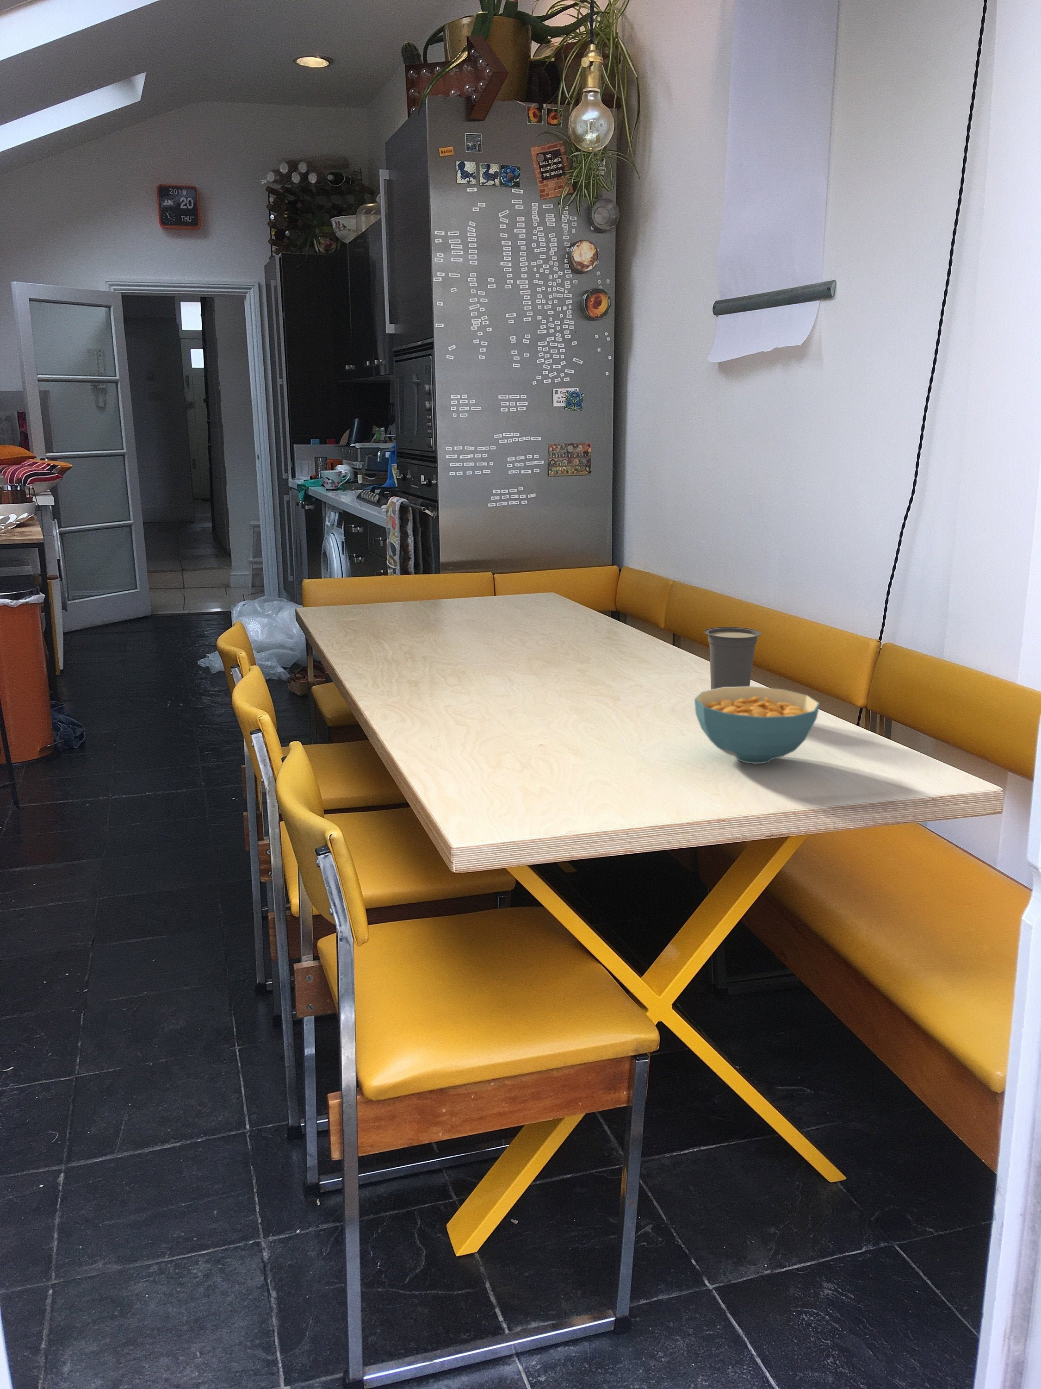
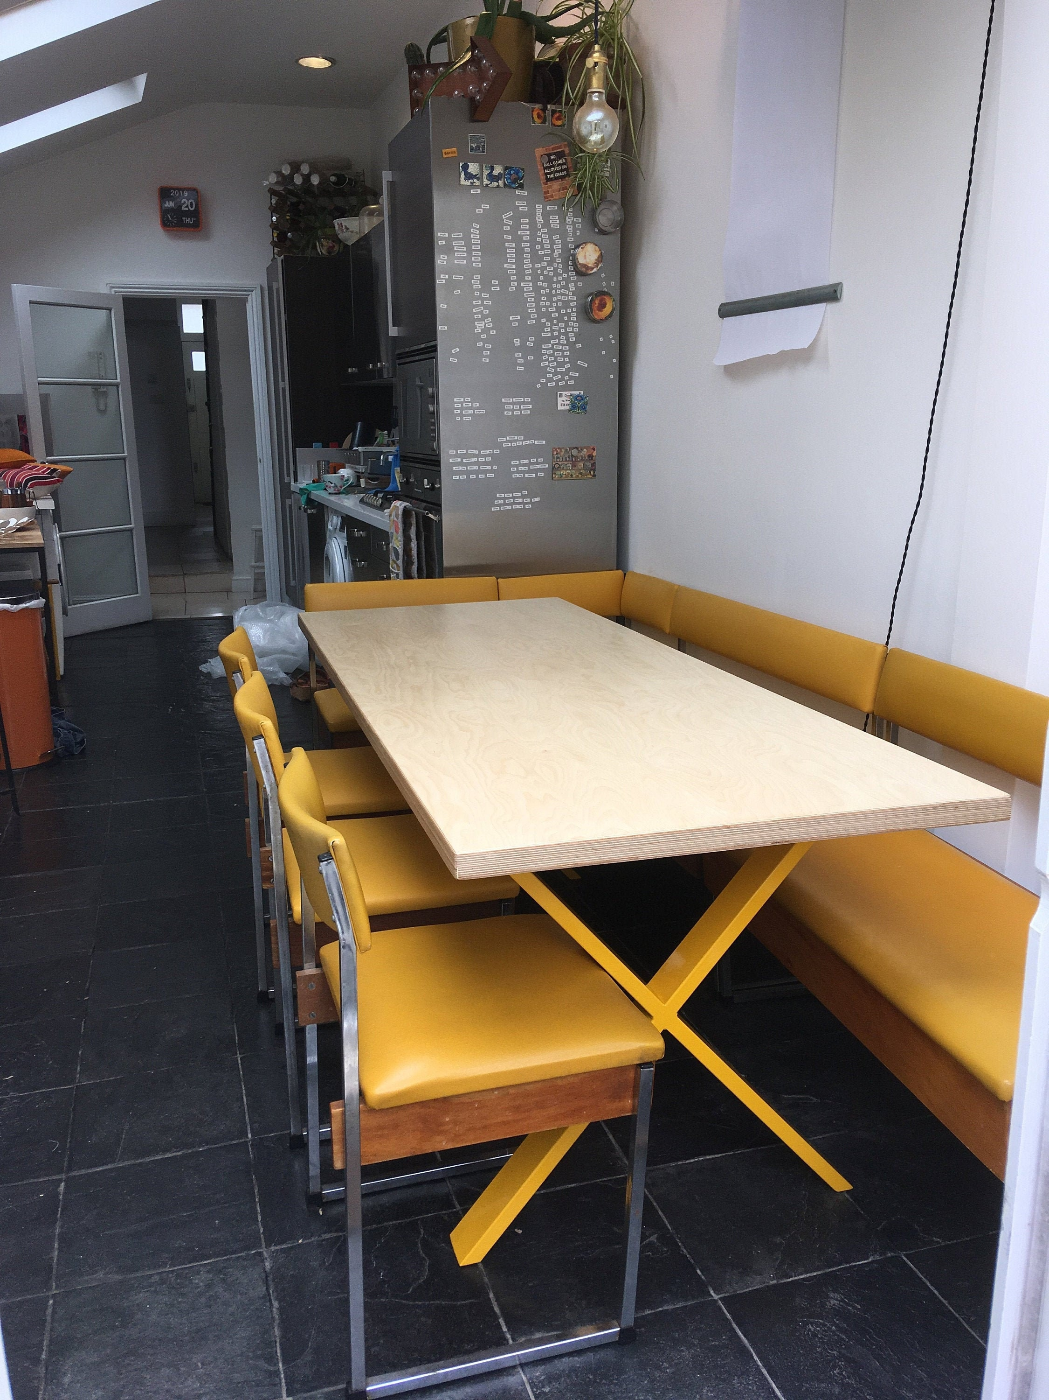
- cup [704,627,761,690]
- cereal bowl [694,686,820,764]
